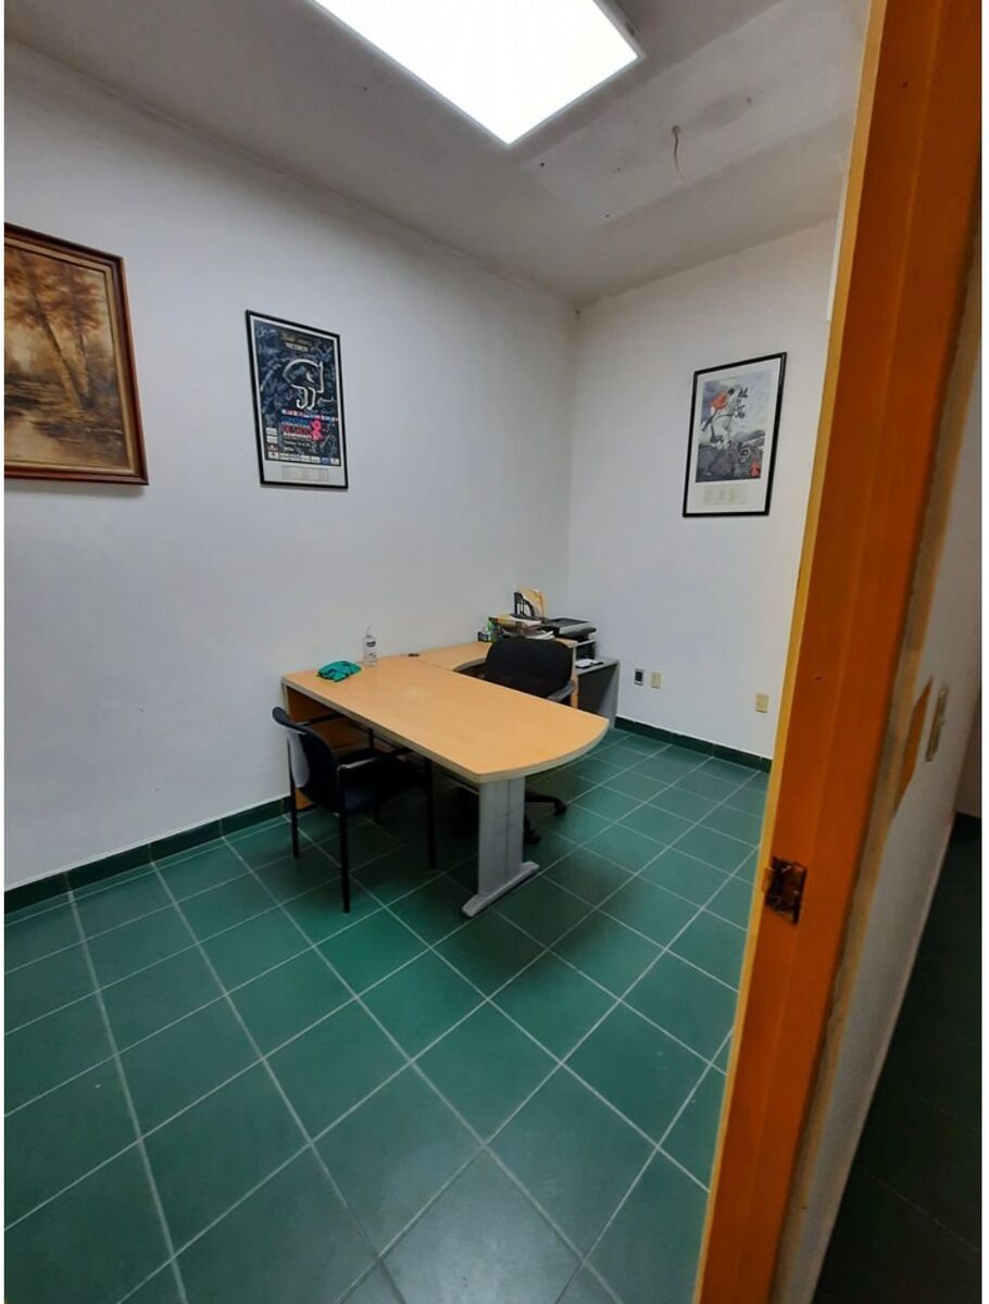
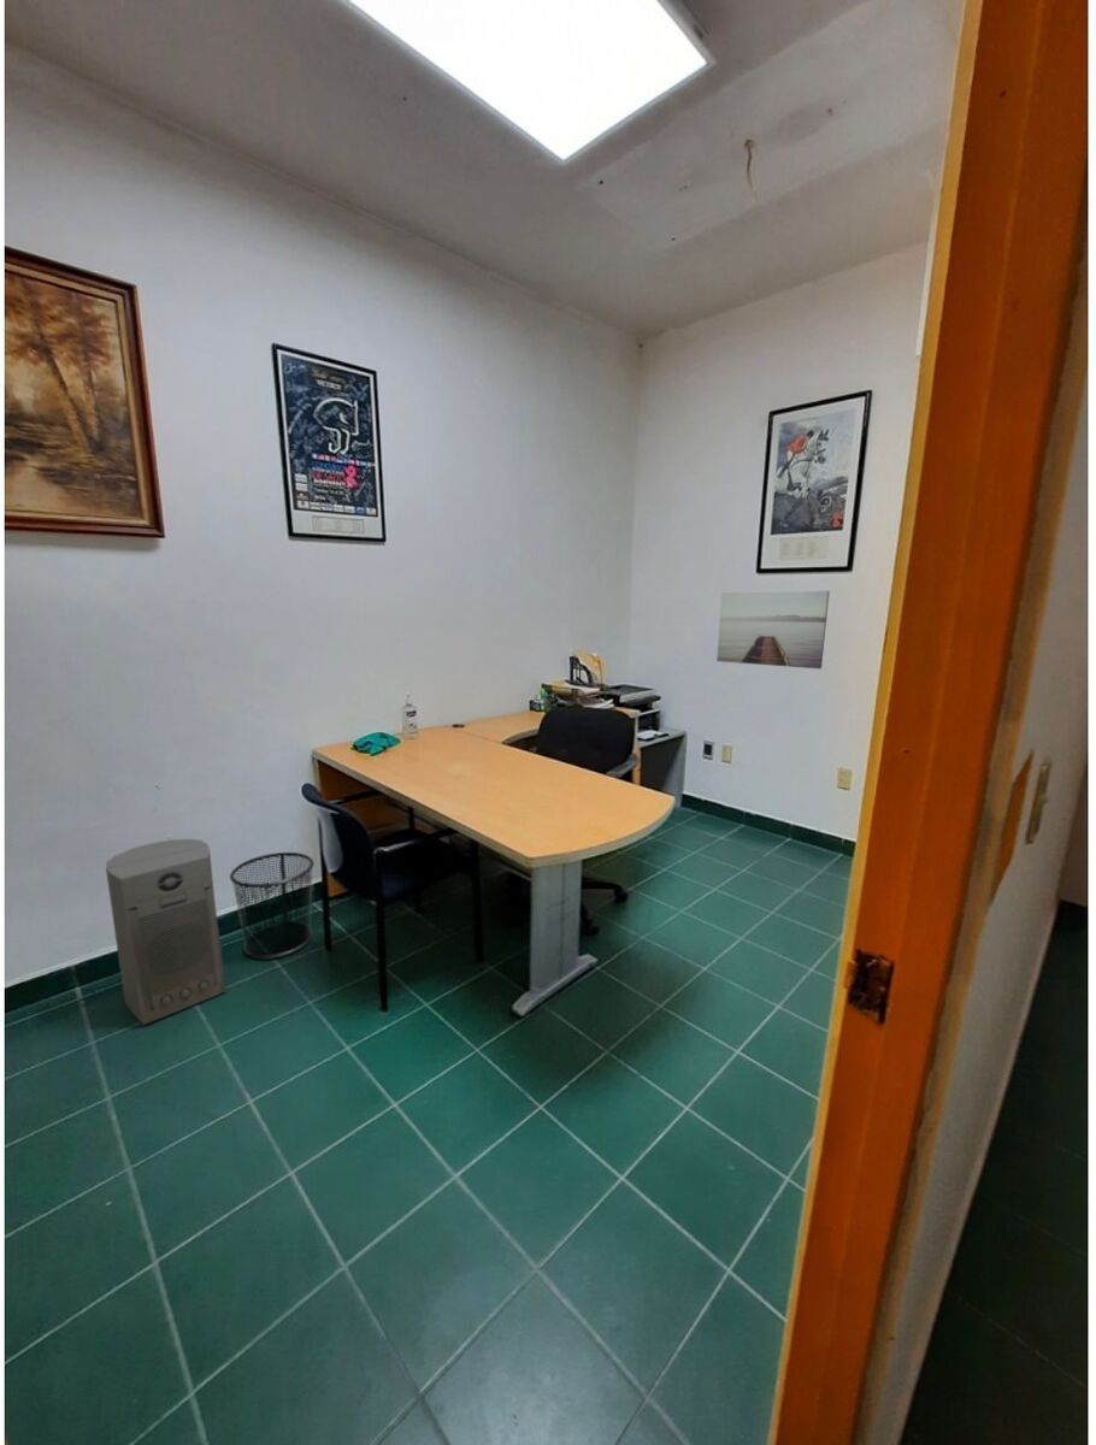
+ fan [105,838,228,1026]
+ waste bin [229,851,316,960]
+ wall art [715,590,831,670]
